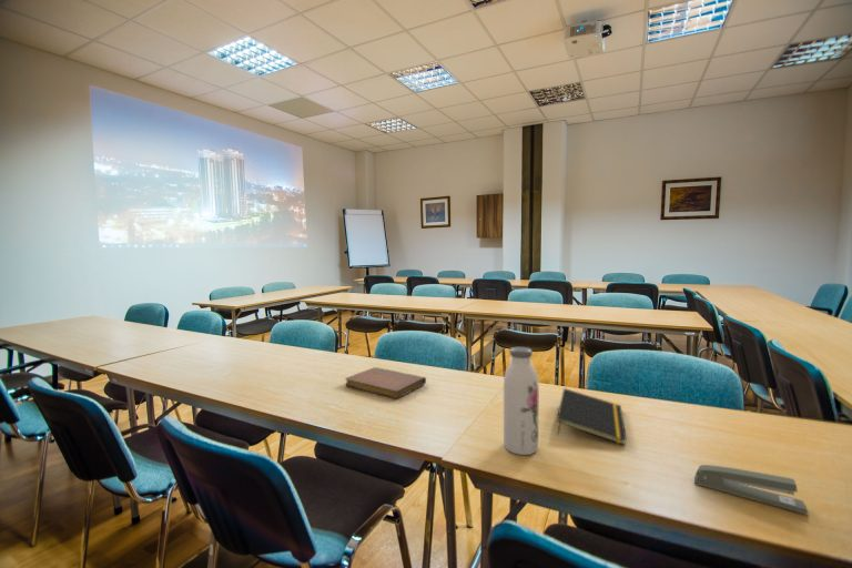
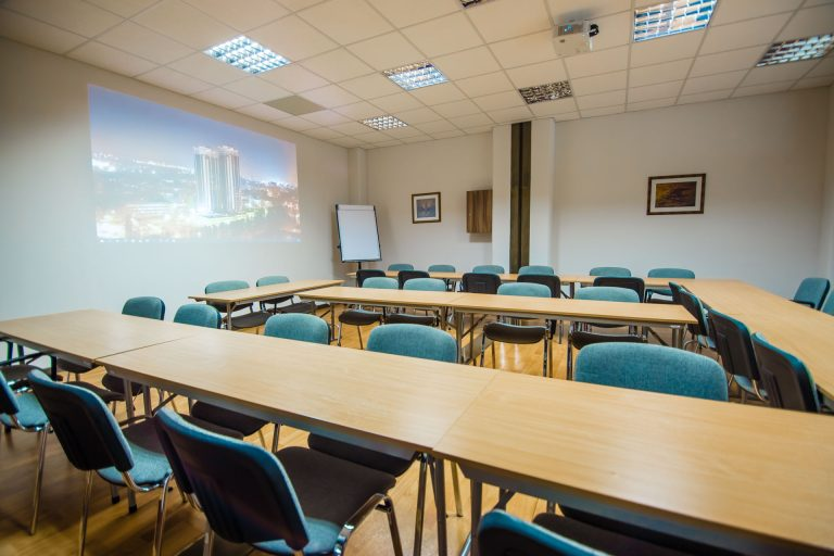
- notepad [556,387,628,446]
- stapler [693,464,809,516]
- notebook [344,366,427,399]
- water bottle [503,346,539,456]
